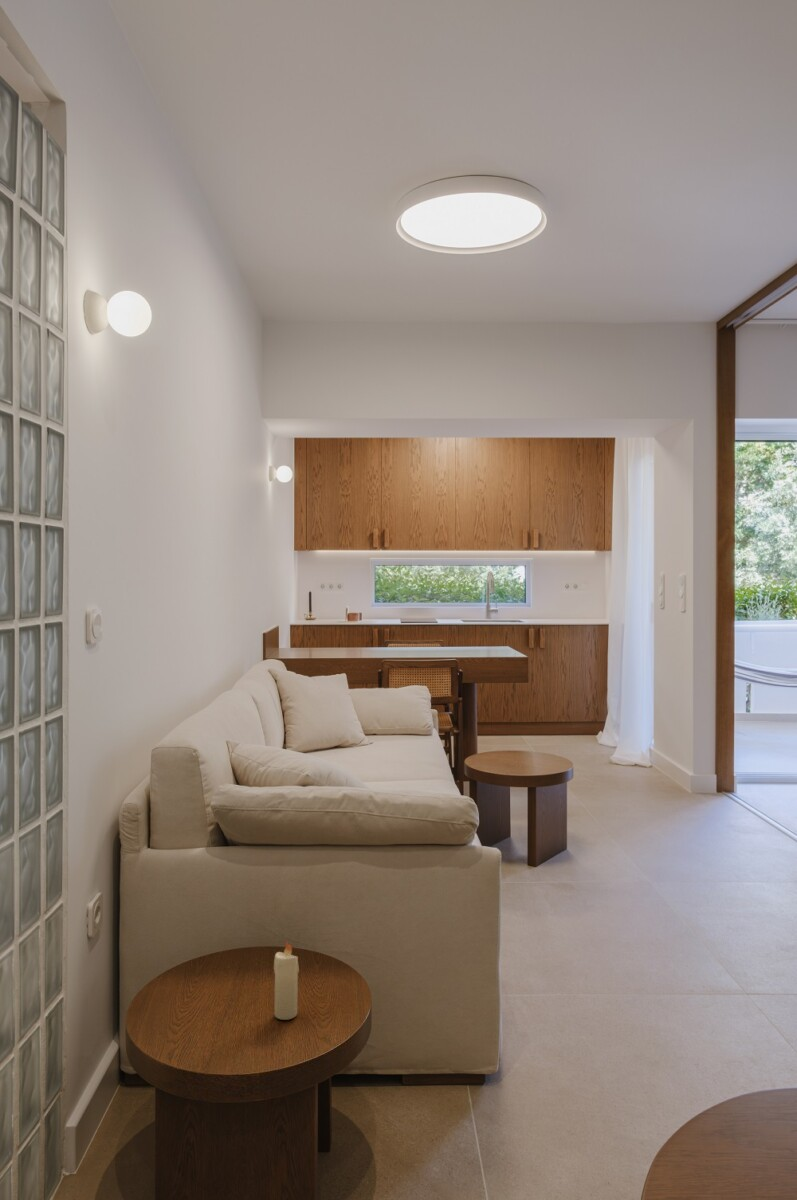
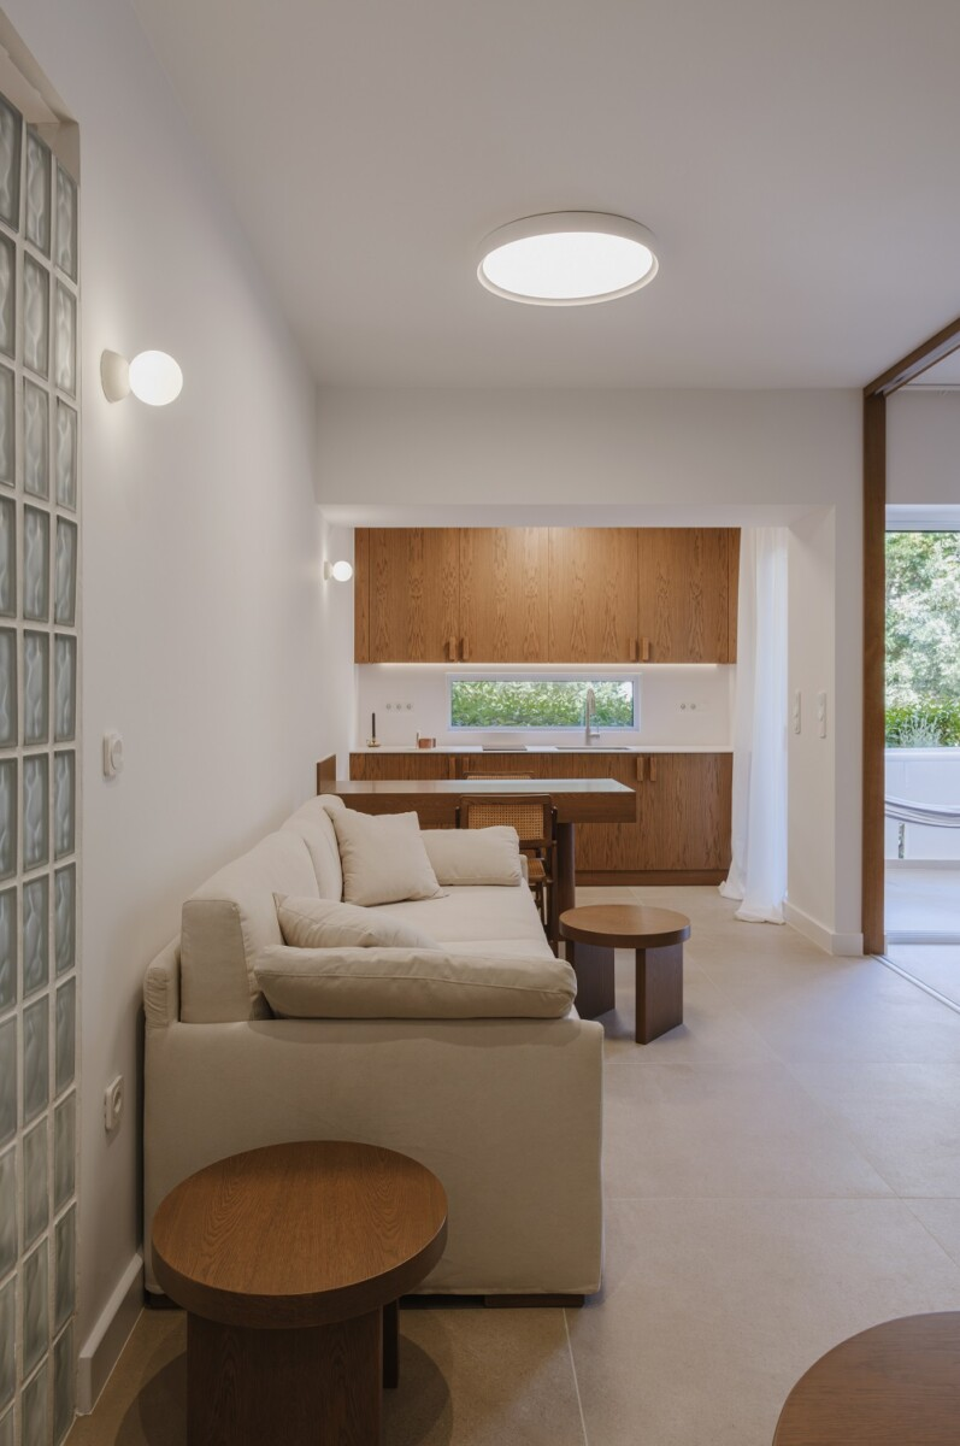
- candle [273,941,300,1021]
